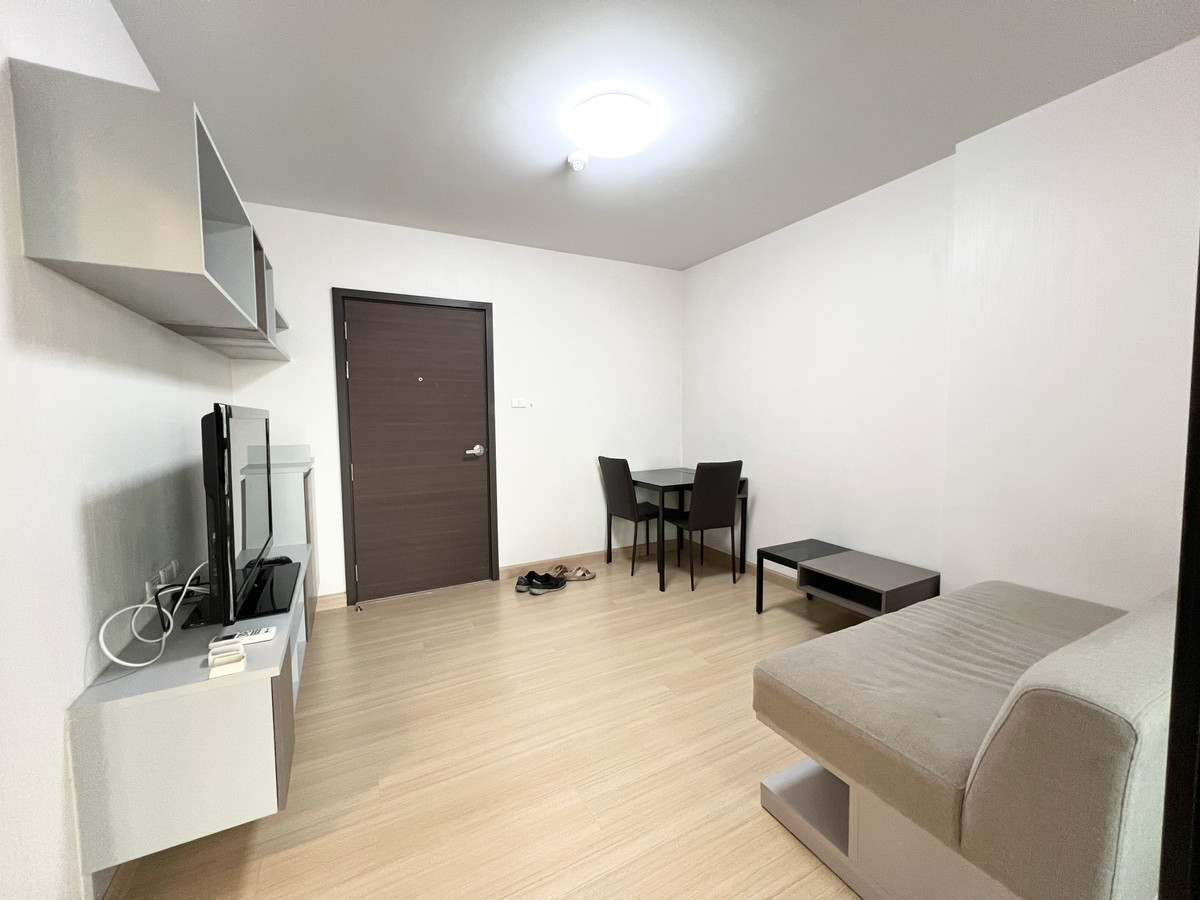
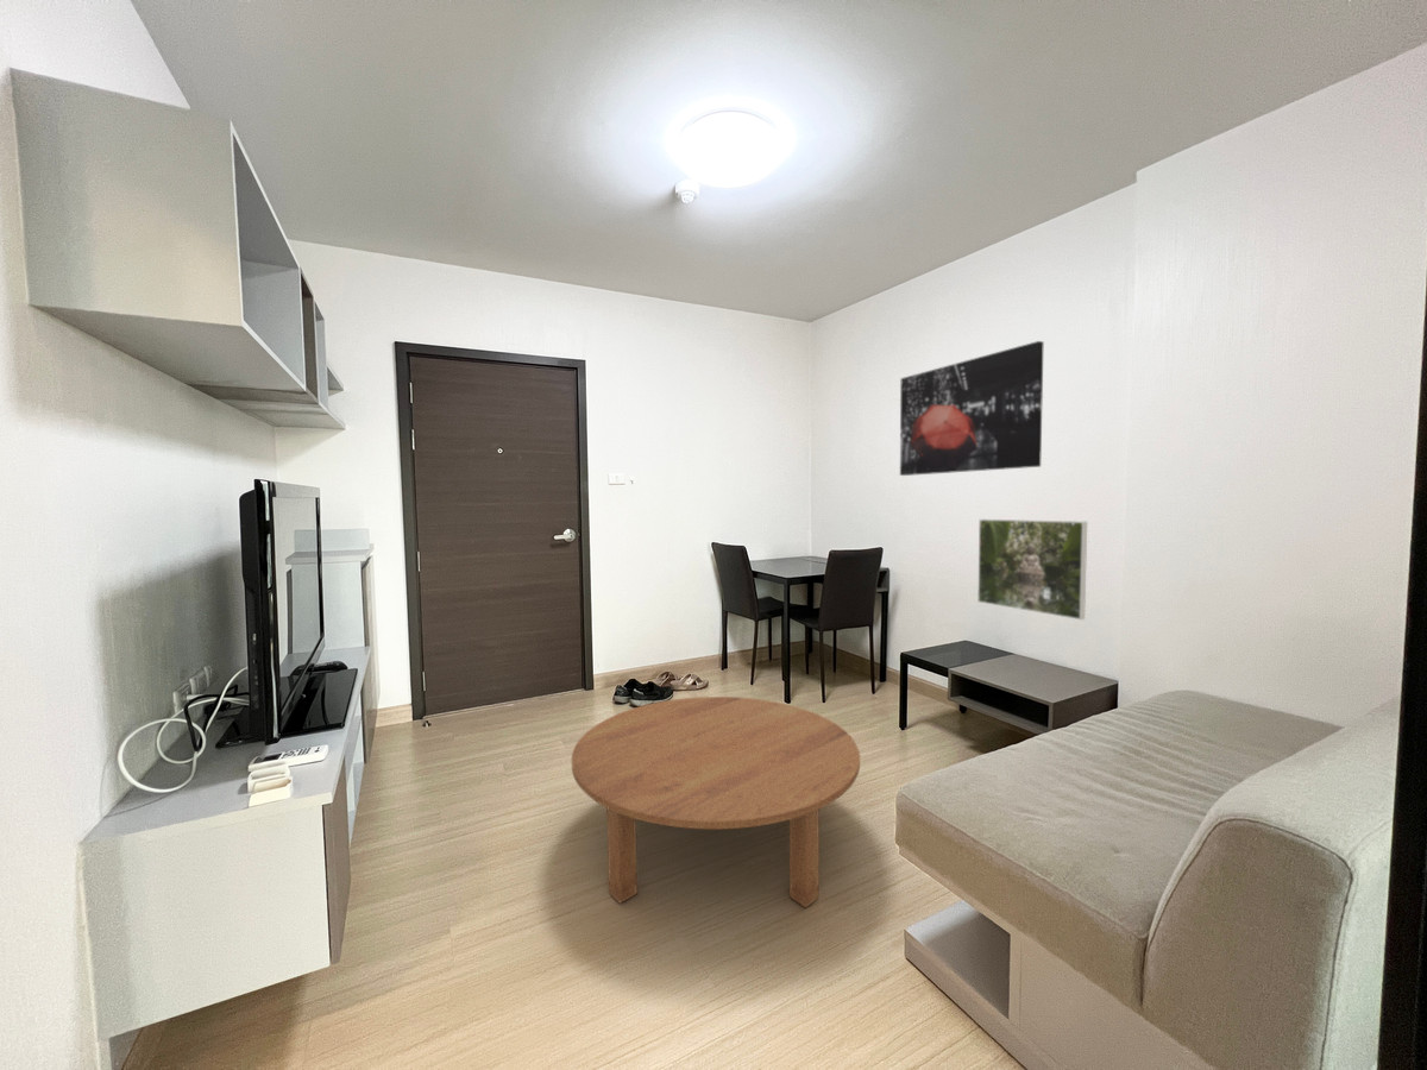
+ coffee table [571,696,861,908]
+ wall art [899,340,1045,477]
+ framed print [976,518,1088,621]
